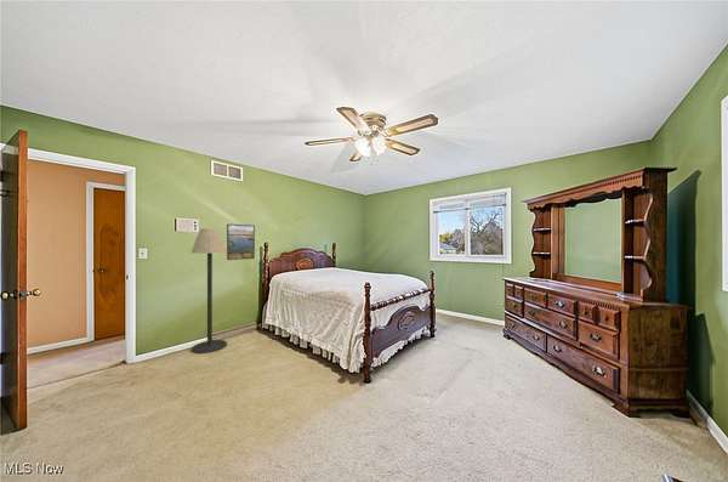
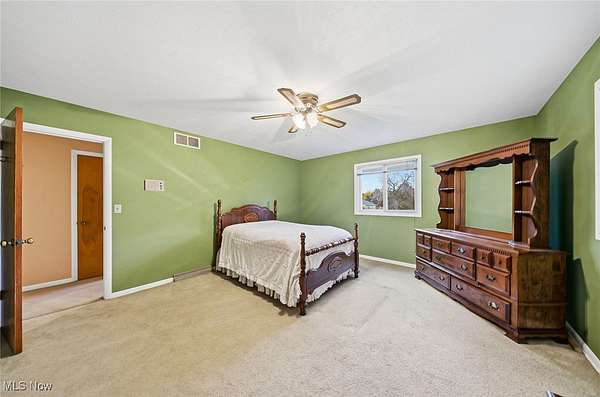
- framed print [226,223,256,261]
- floor lamp [190,227,228,355]
